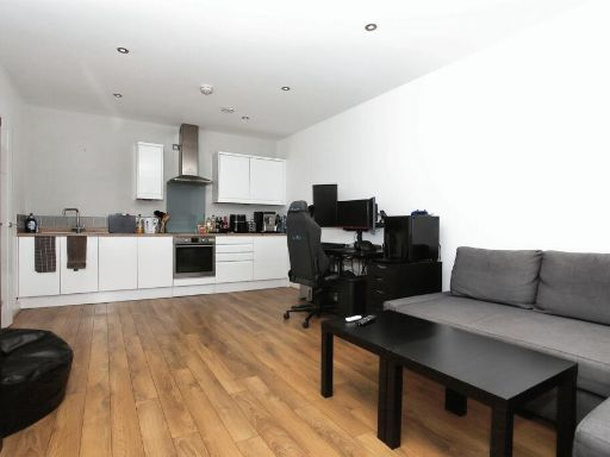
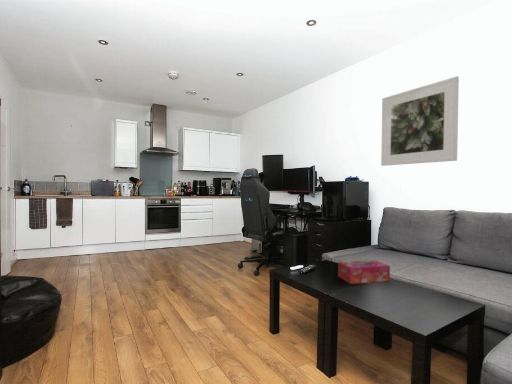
+ tissue box [337,259,391,285]
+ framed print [380,75,460,167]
